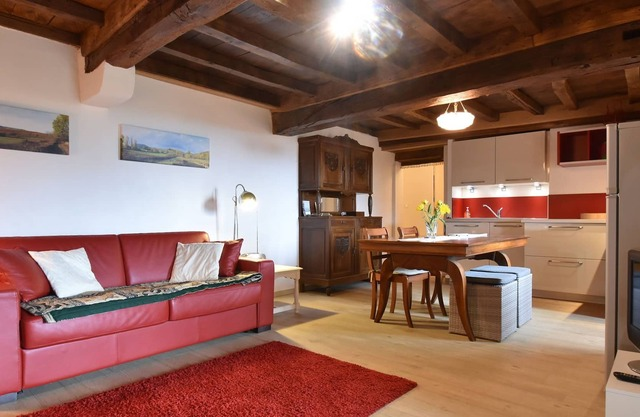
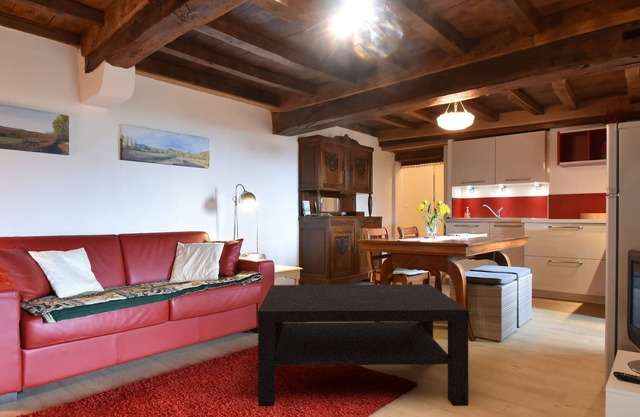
+ coffee table [257,283,470,407]
